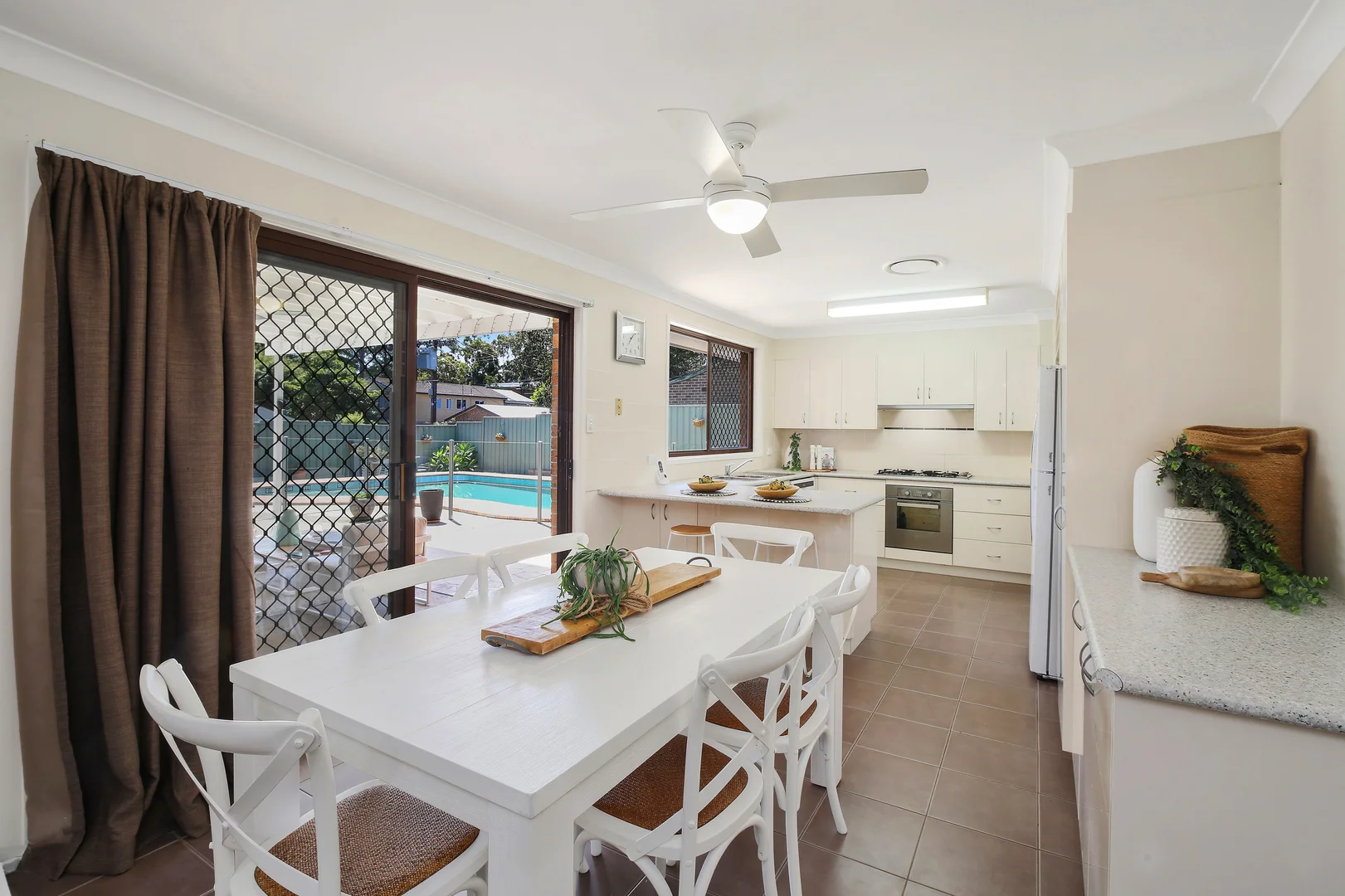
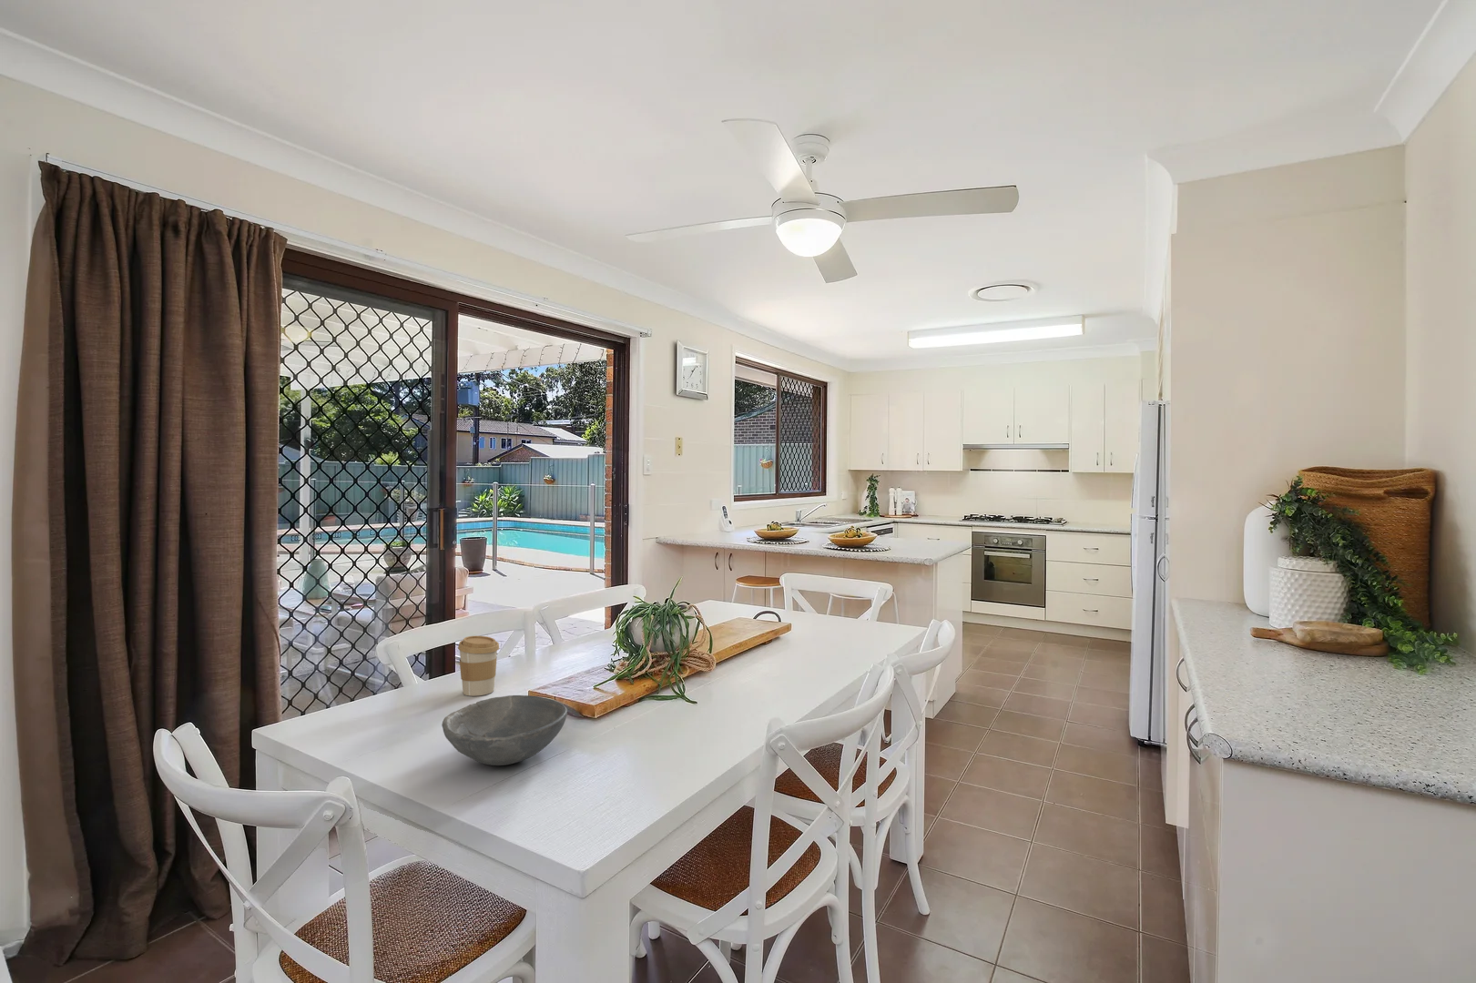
+ coffee cup [458,635,500,697]
+ bowl [441,694,568,767]
